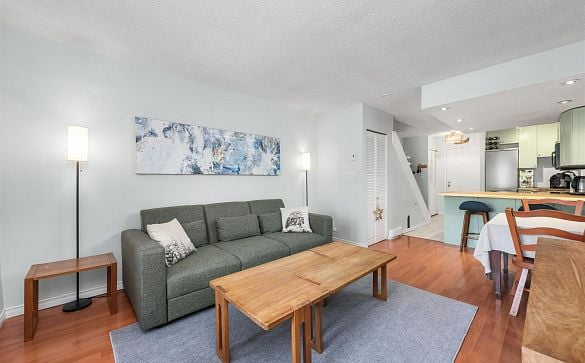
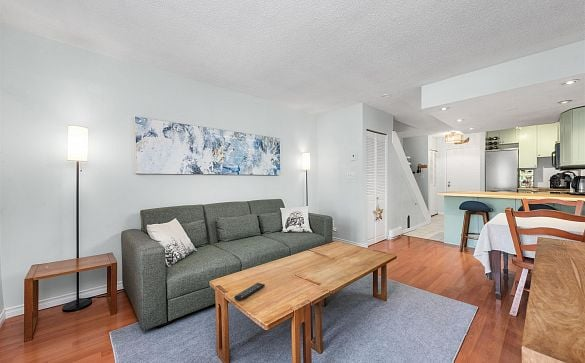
+ remote control [233,282,266,302]
